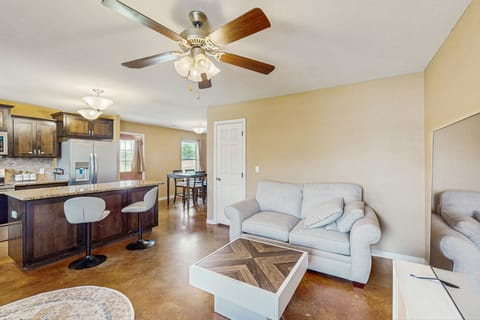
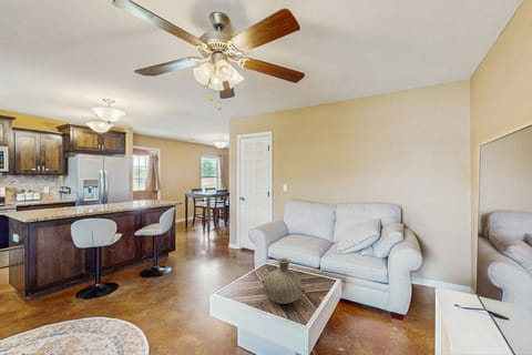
+ vase [260,257,307,305]
